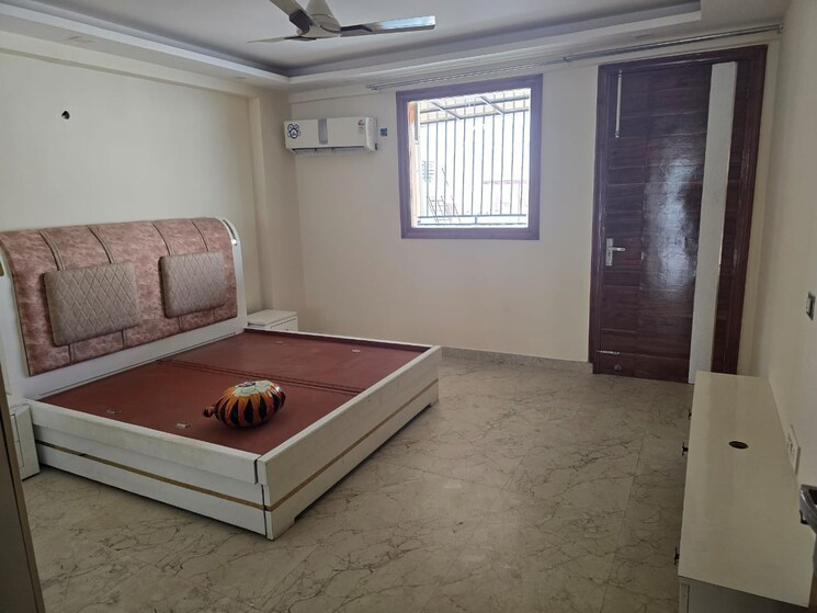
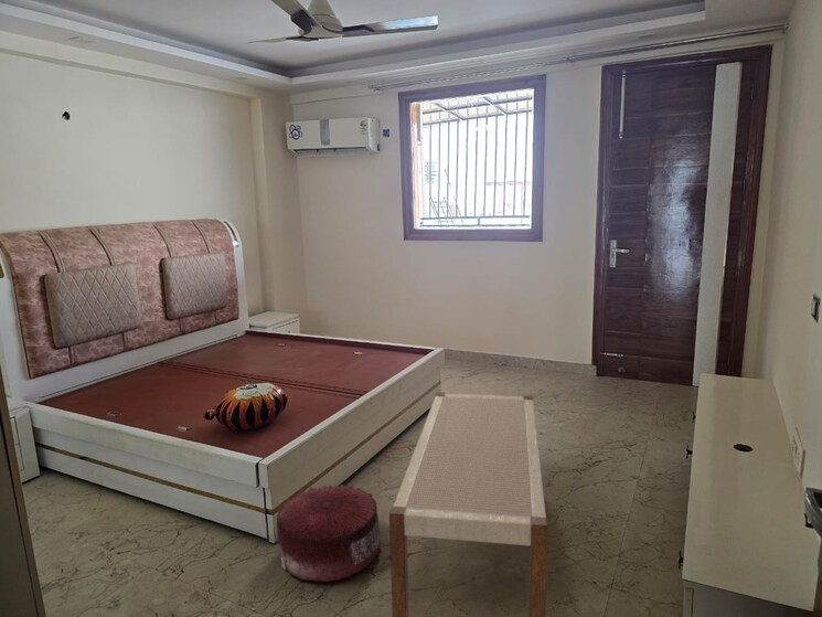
+ bench [388,392,548,617]
+ pouf [276,483,383,583]
